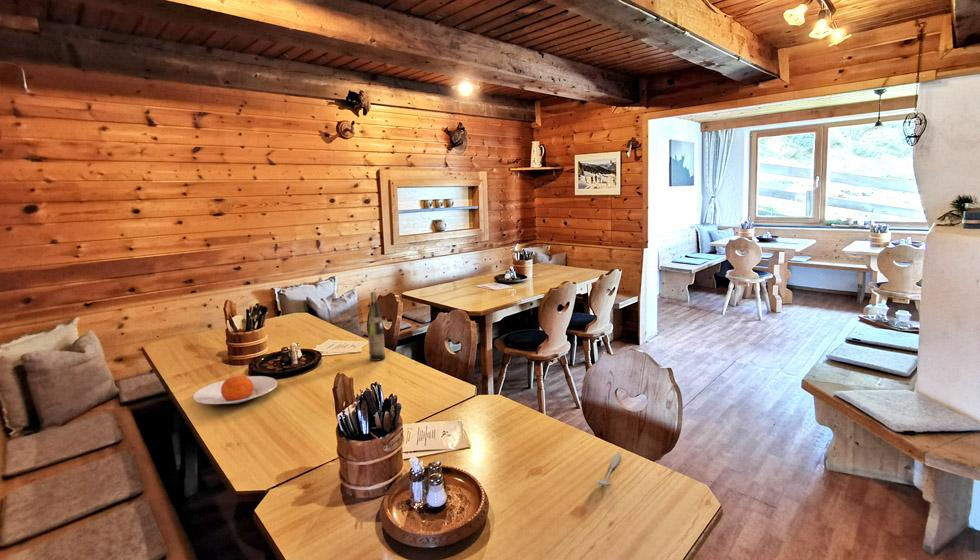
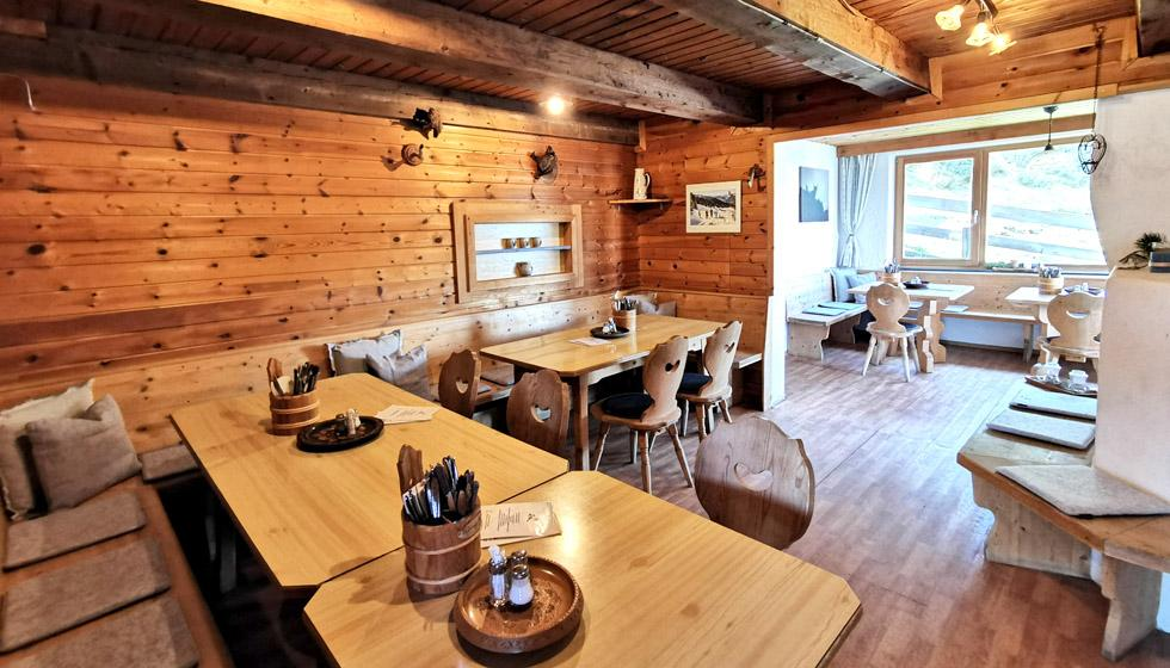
- plate [192,375,279,405]
- spoon [596,452,622,486]
- wine bottle [367,291,386,362]
